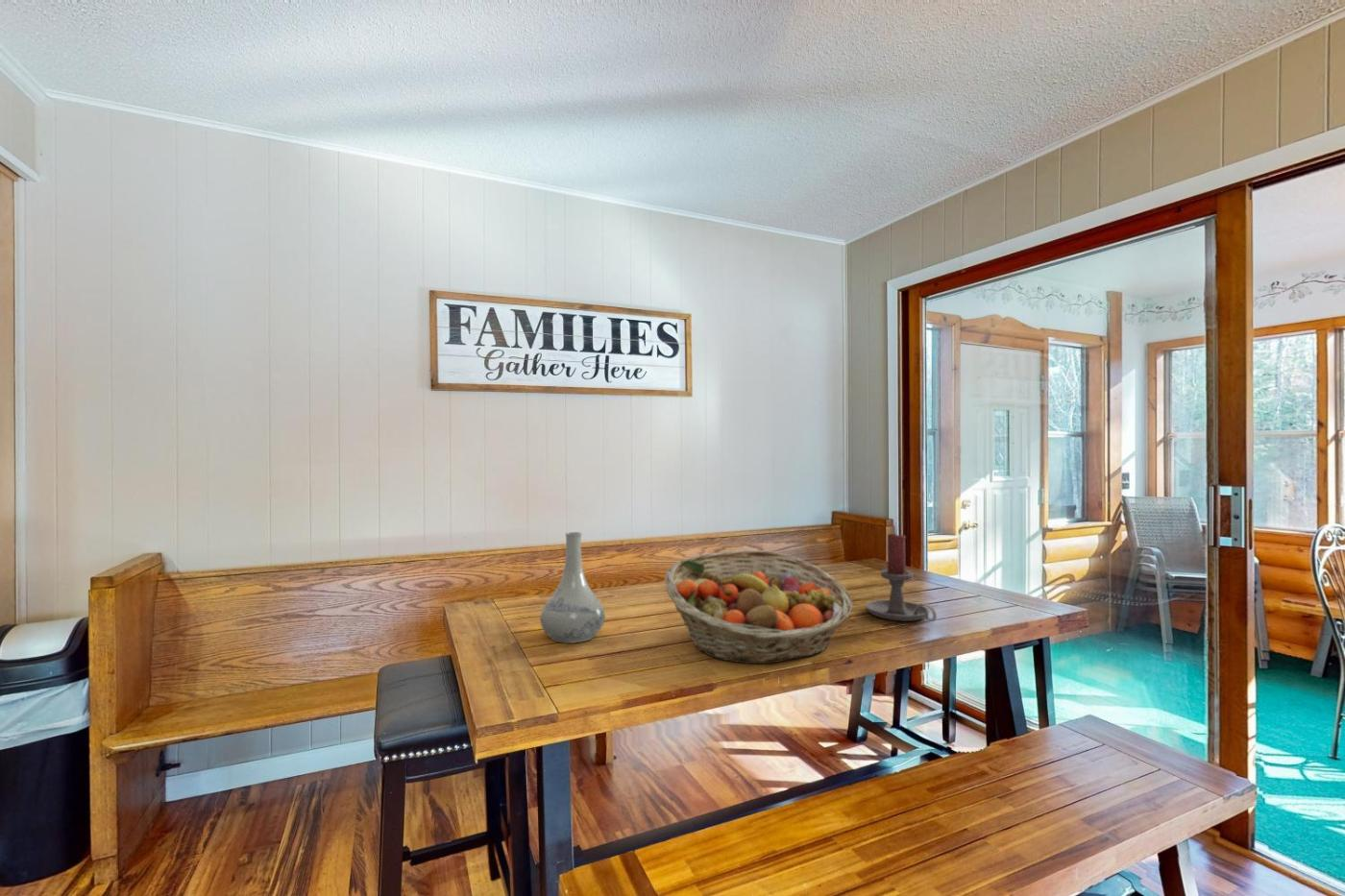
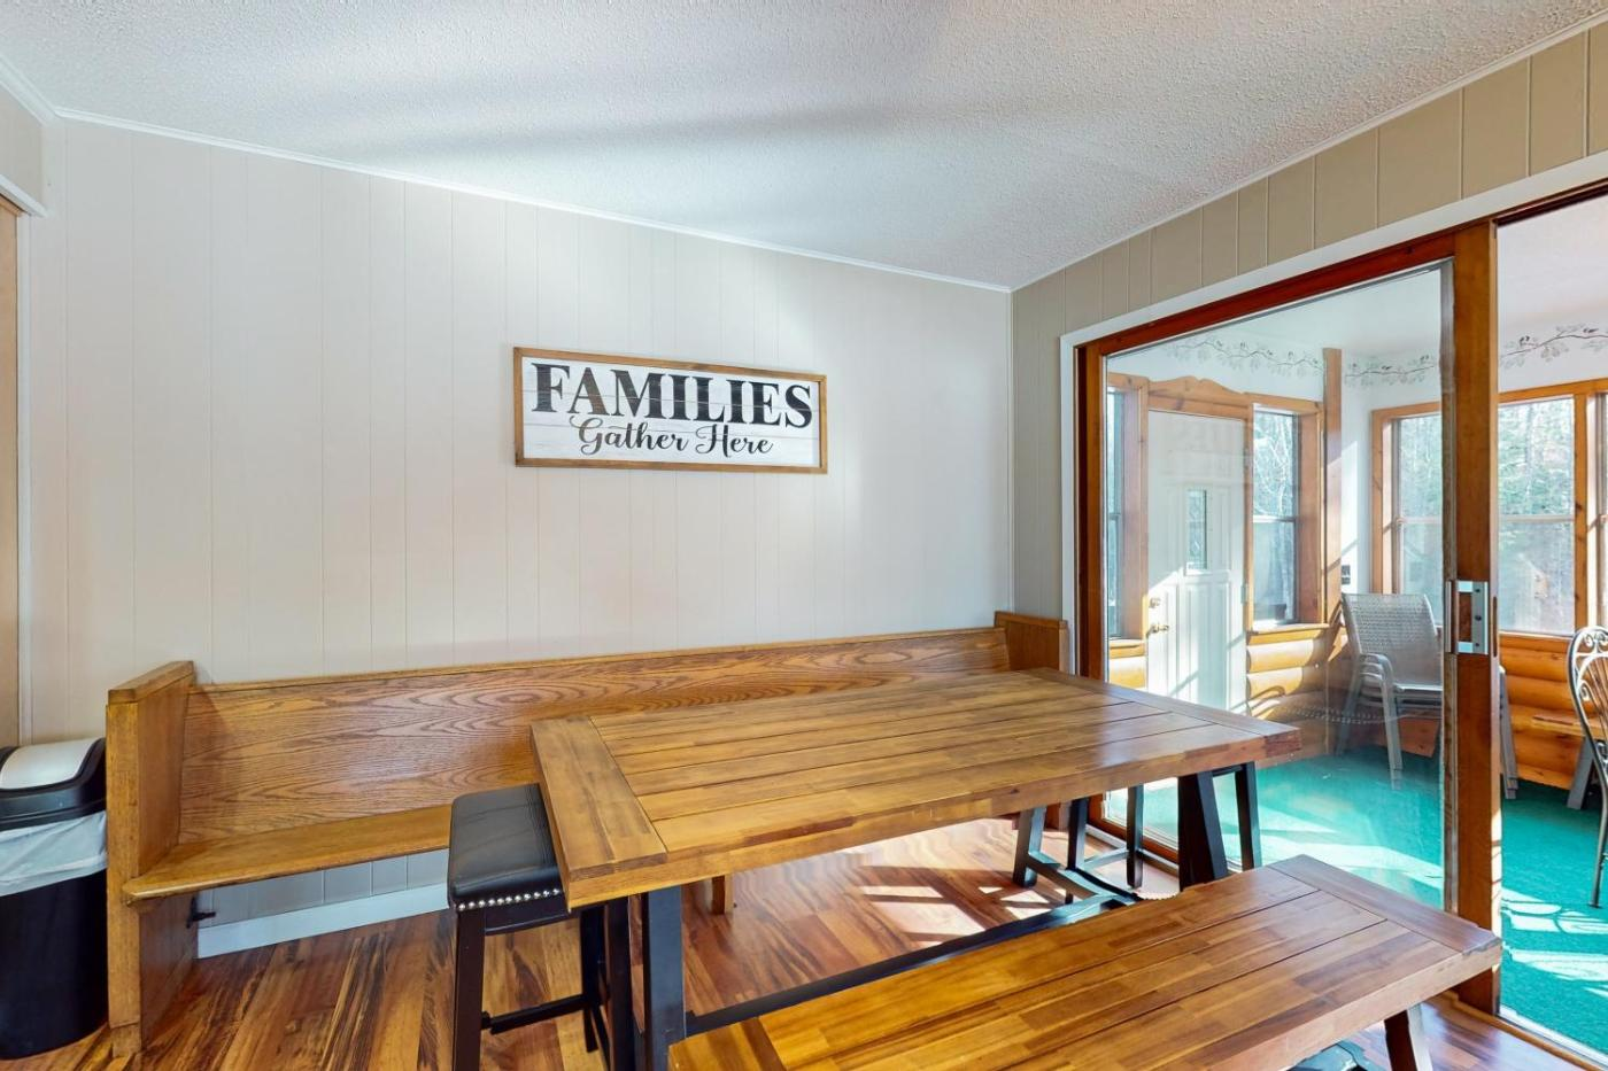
- fruit basket [664,549,854,665]
- vase [539,531,606,644]
- candle holder [866,533,938,622]
